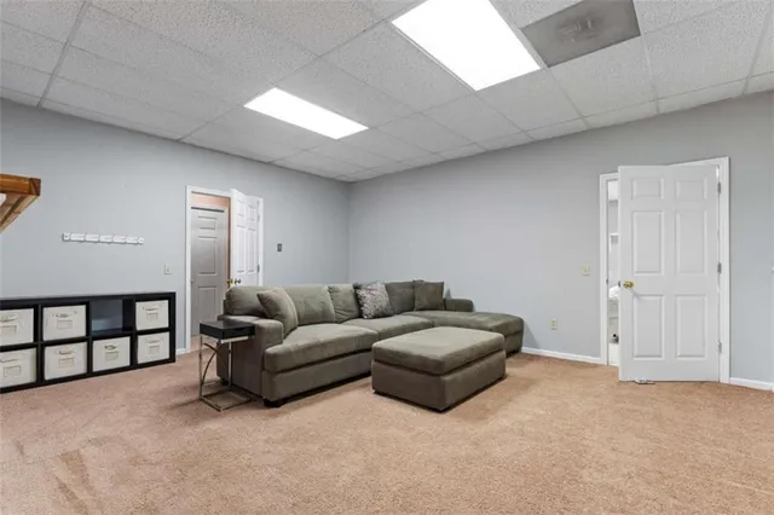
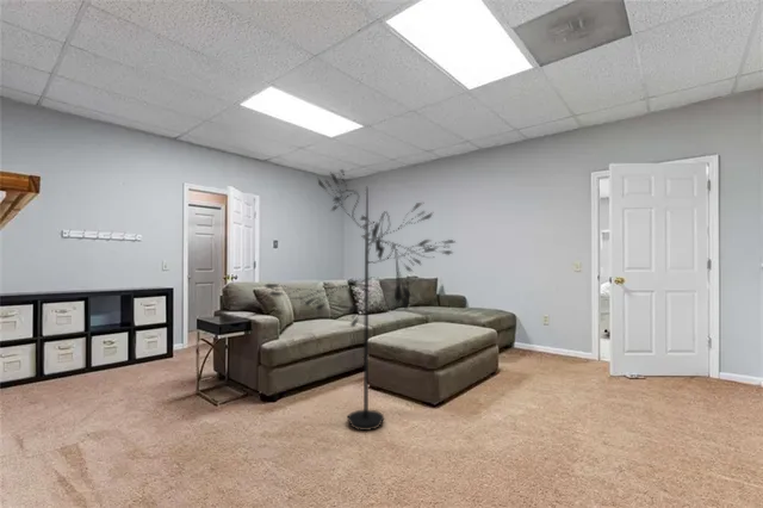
+ floor lamp [262,168,458,432]
